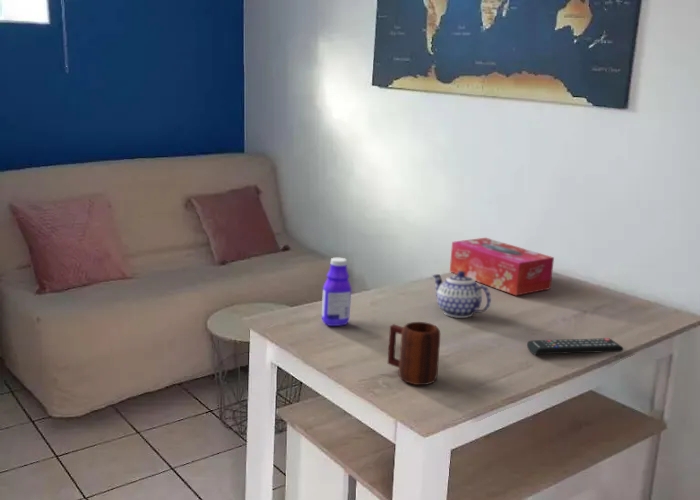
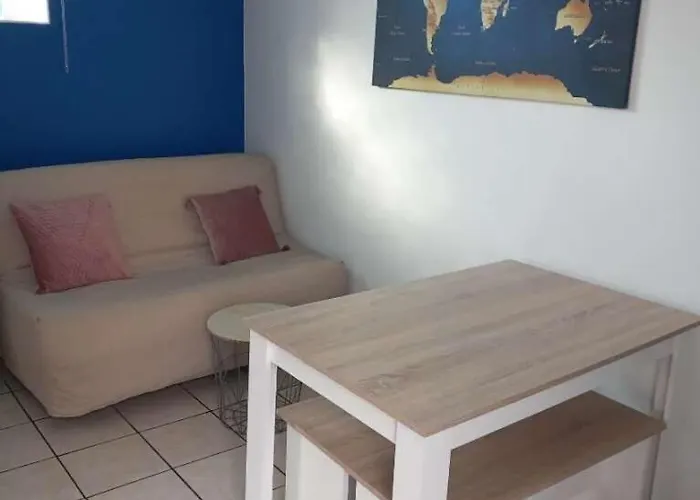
- bottle [321,257,352,327]
- tissue box [449,237,555,296]
- remote control [526,337,624,355]
- teapot [431,271,492,319]
- mug [387,321,441,386]
